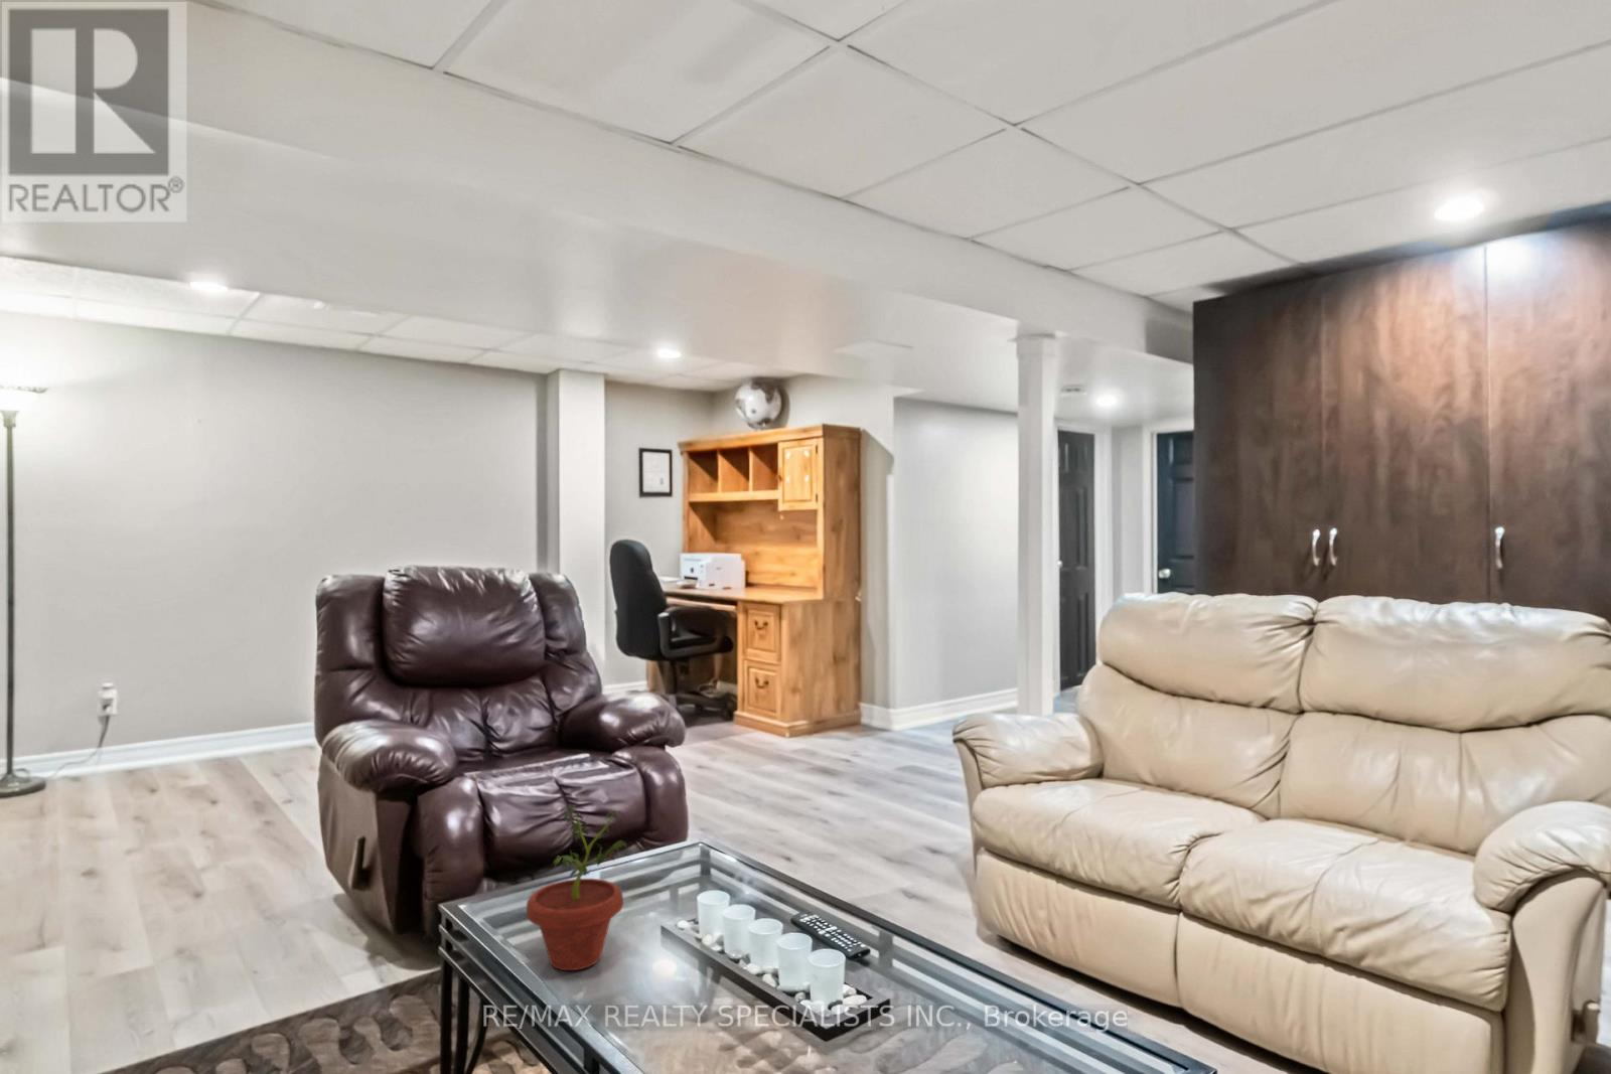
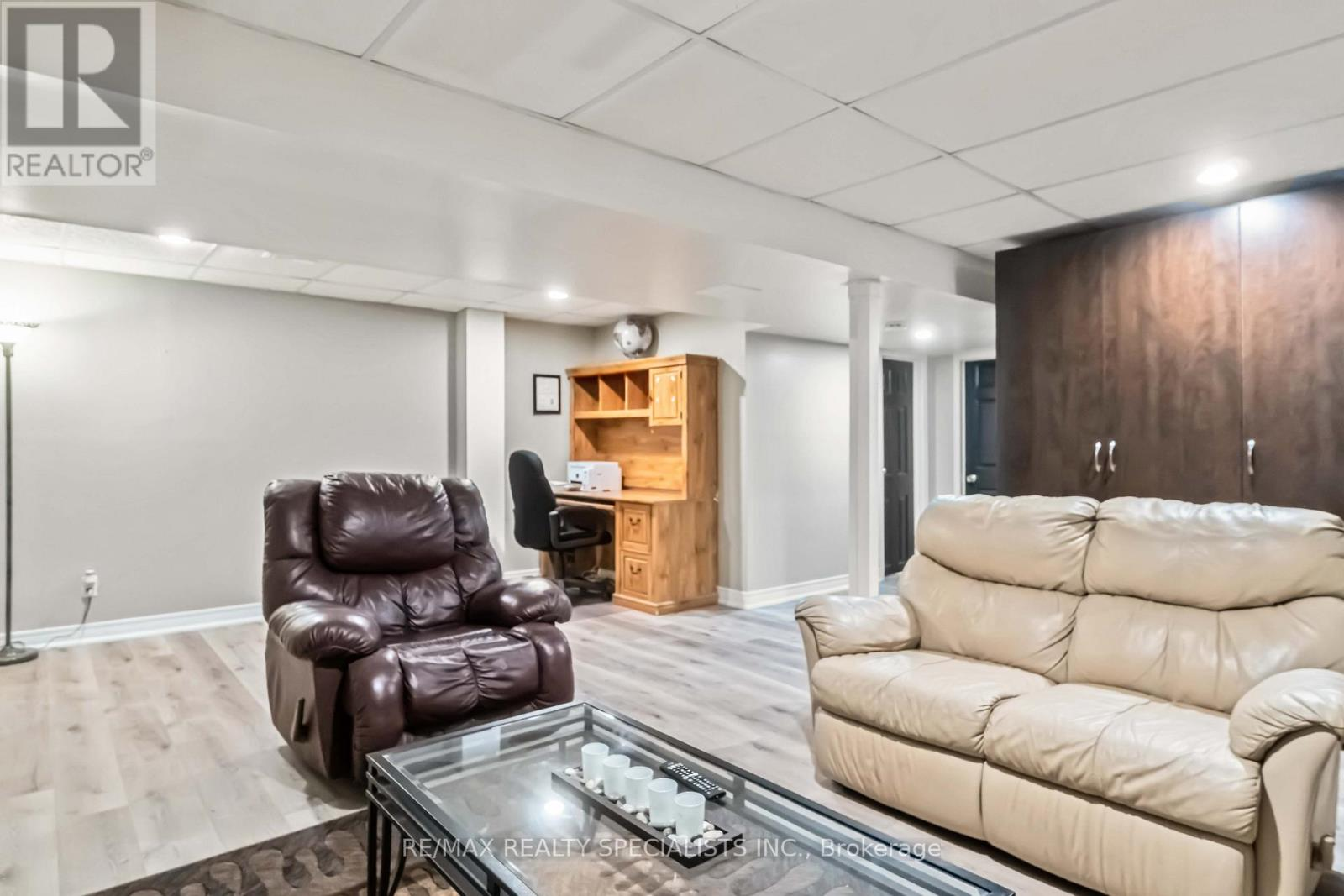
- potted plant [525,803,629,971]
